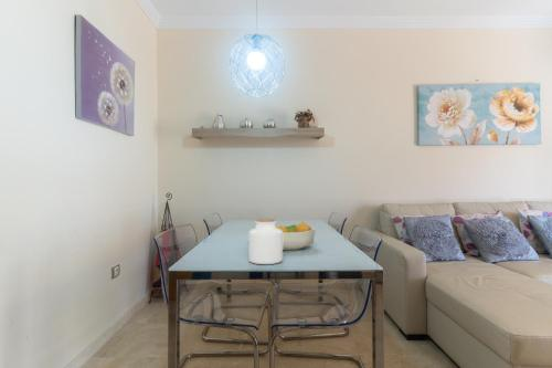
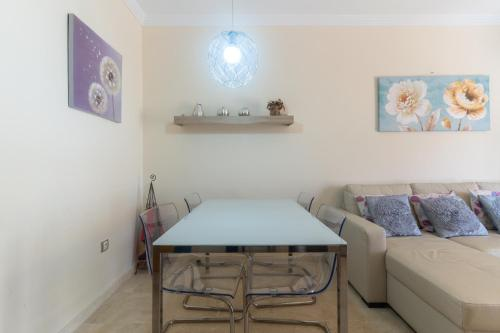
- fruit bowl [248,221,317,251]
- jar [247,218,284,265]
